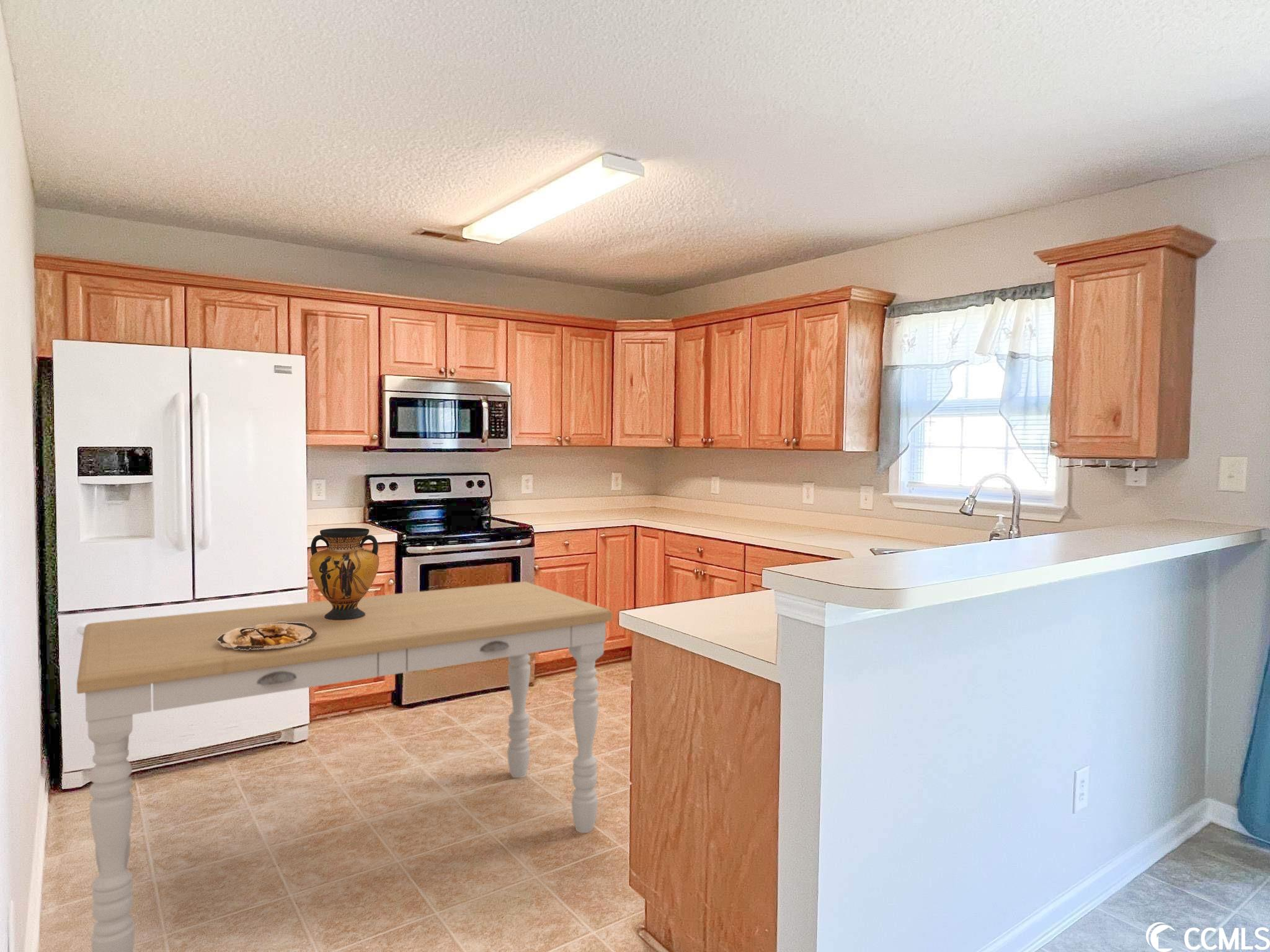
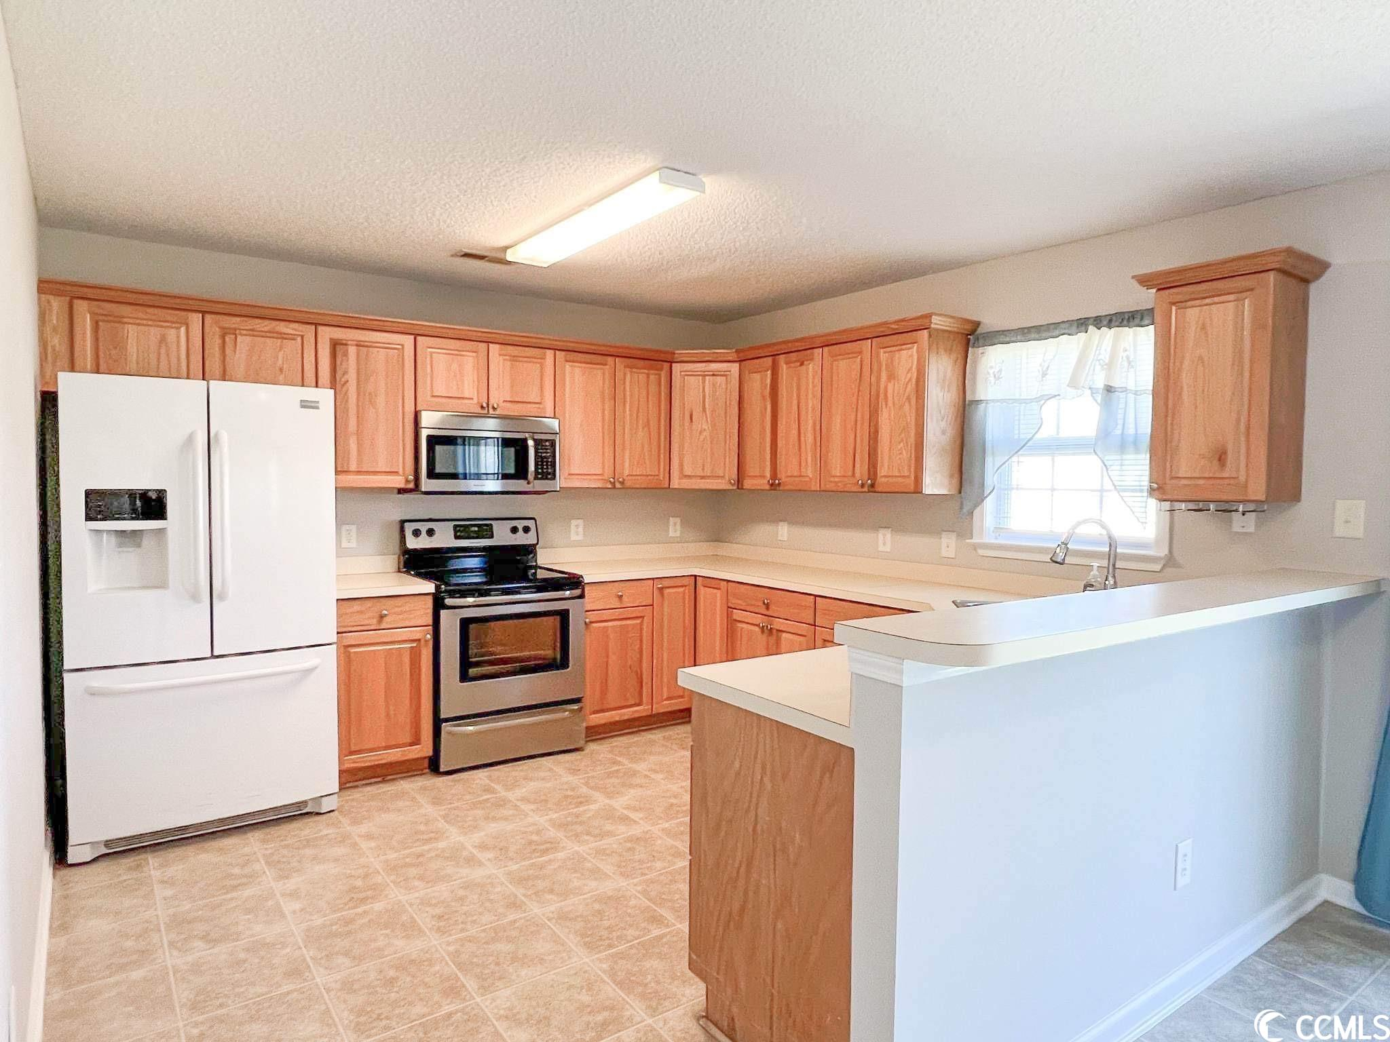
- food plate [217,622,317,650]
- dining table [76,581,613,952]
- vase [309,527,380,620]
